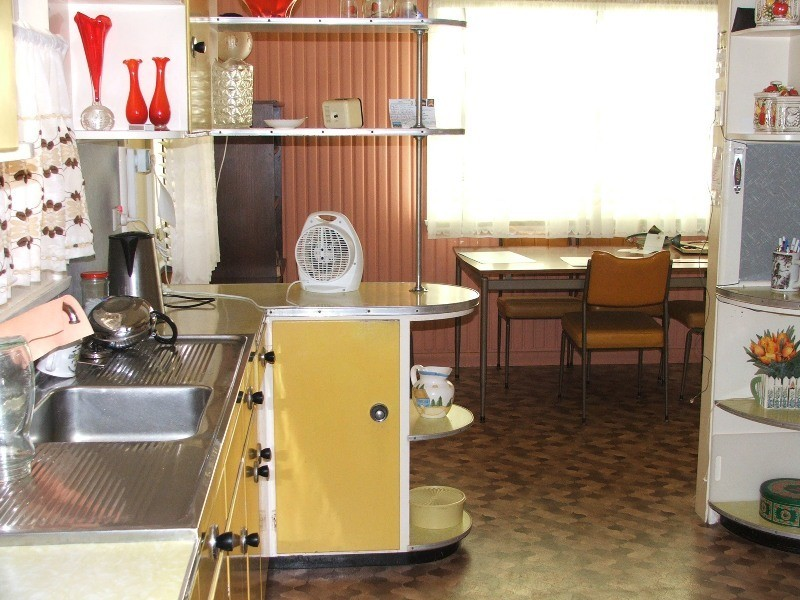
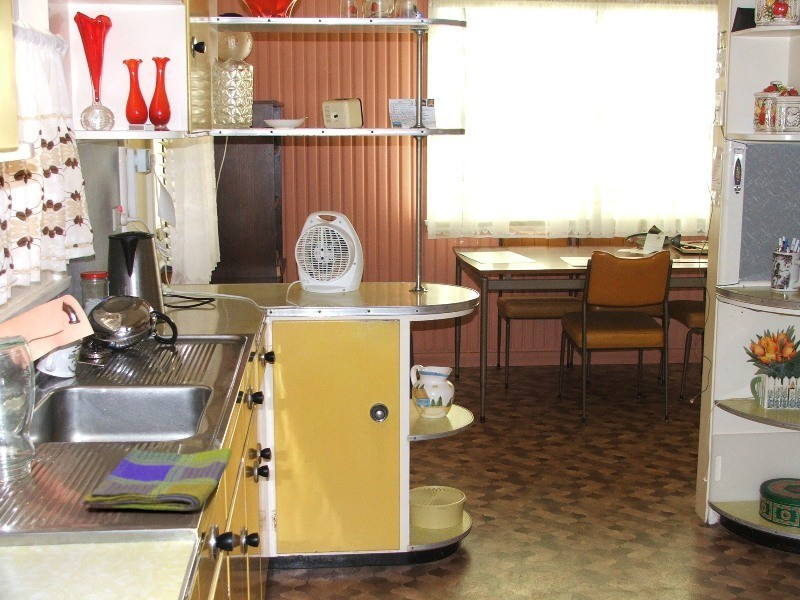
+ dish towel [80,447,233,512]
